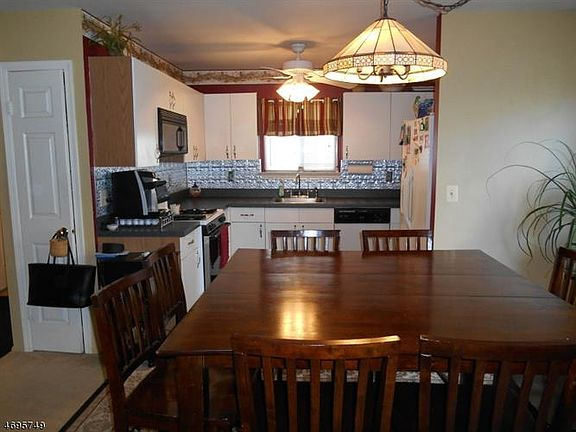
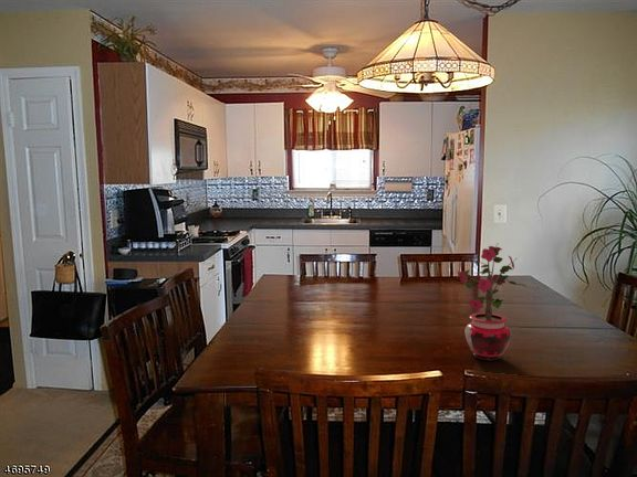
+ potted plant [456,242,526,362]
